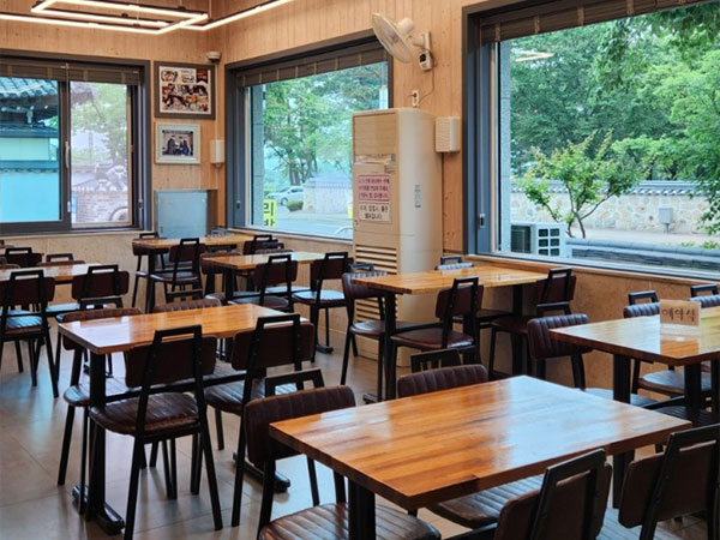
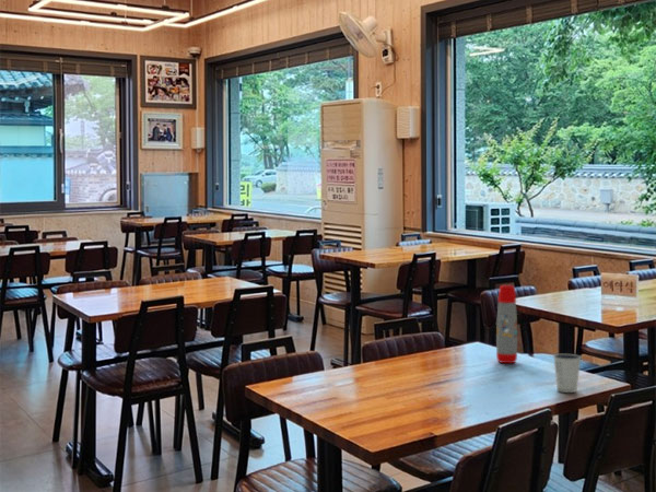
+ water bottle [495,283,518,364]
+ dixie cup [552,353,583,394]
